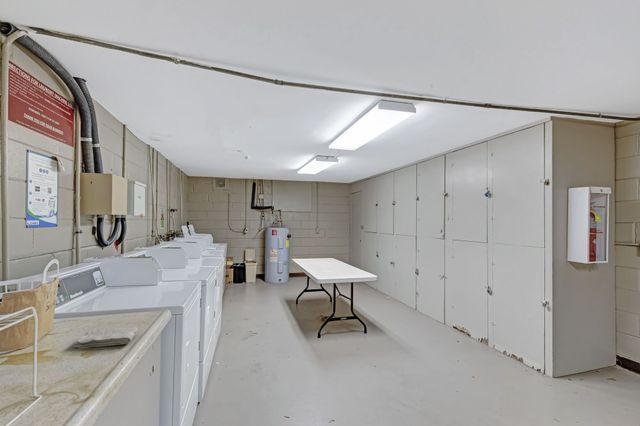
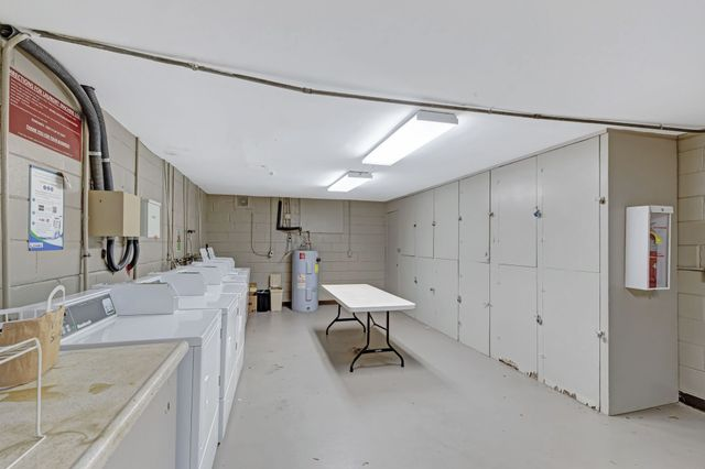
- washcloth [73,326,140,349]
